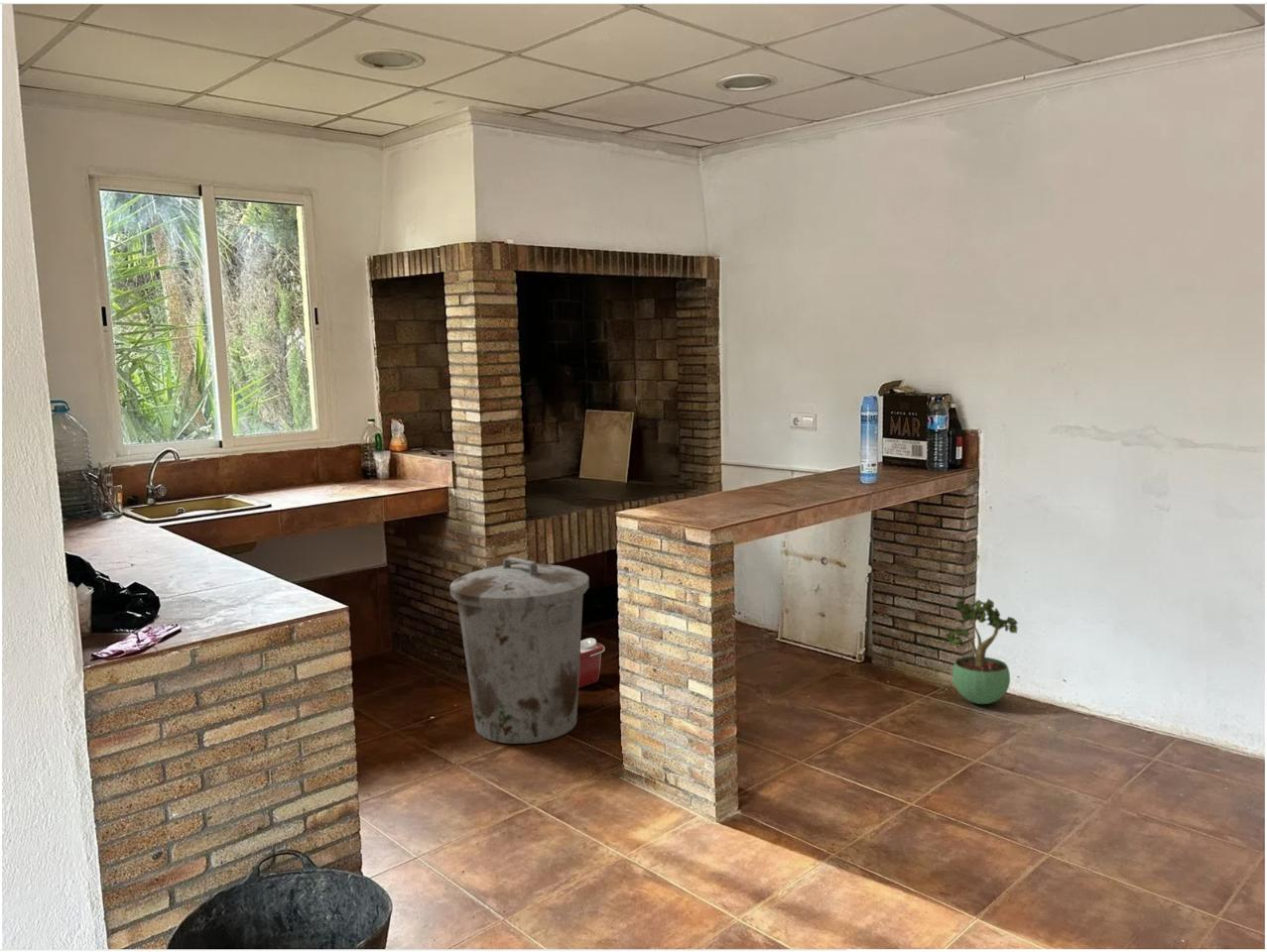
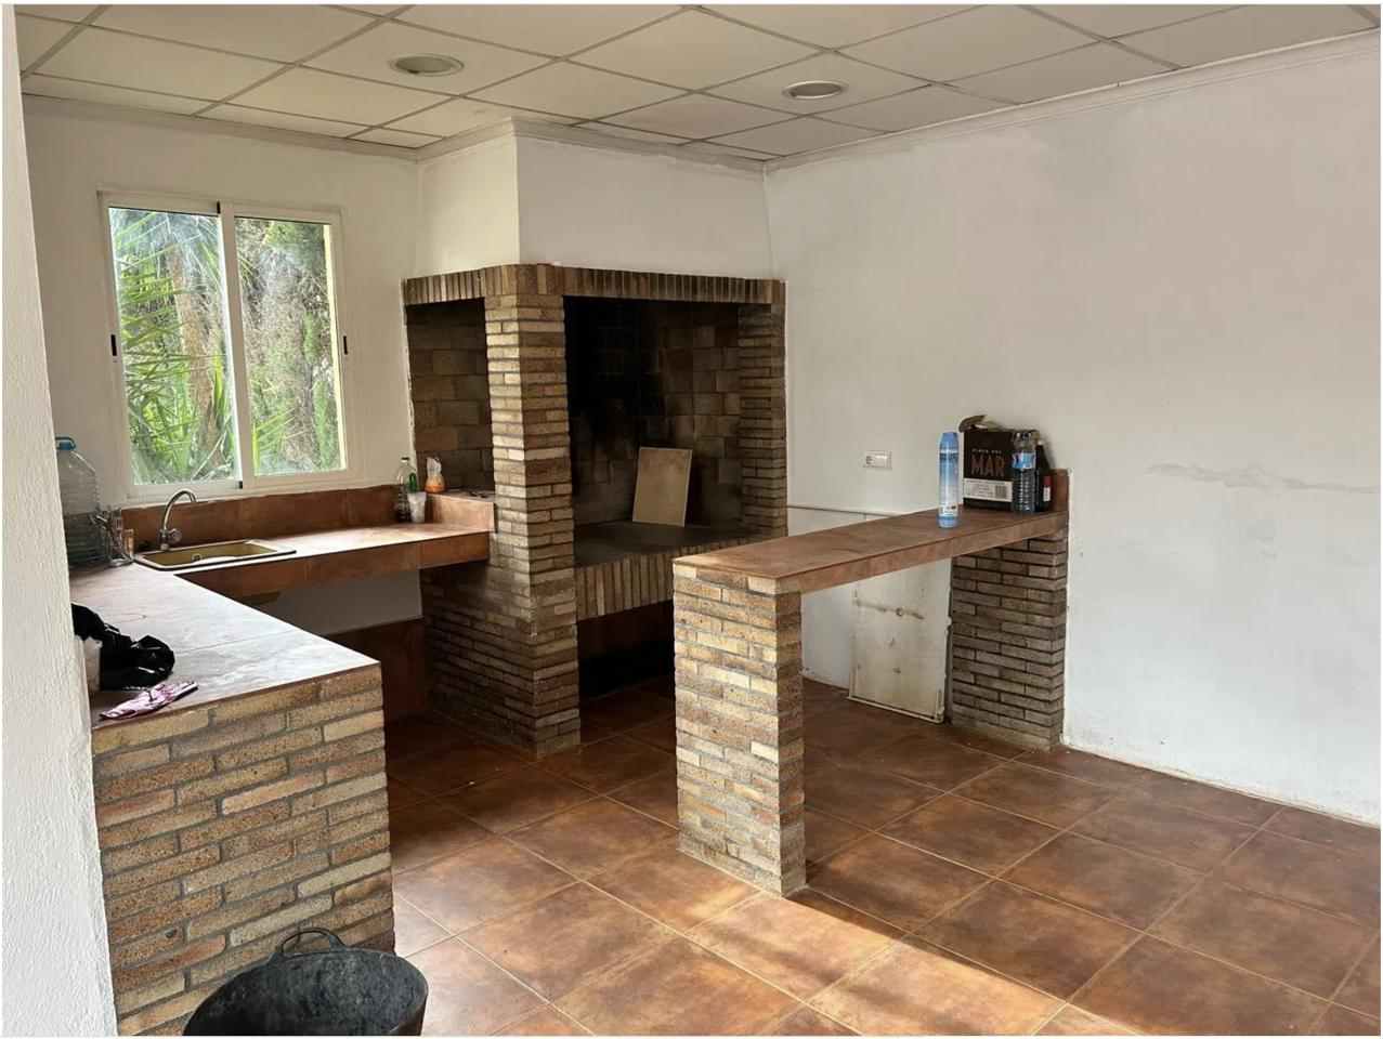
- potted plant [945,598,1020,705]
- trash can [449,556,590,745]
- bucket [578,637,606,689]
